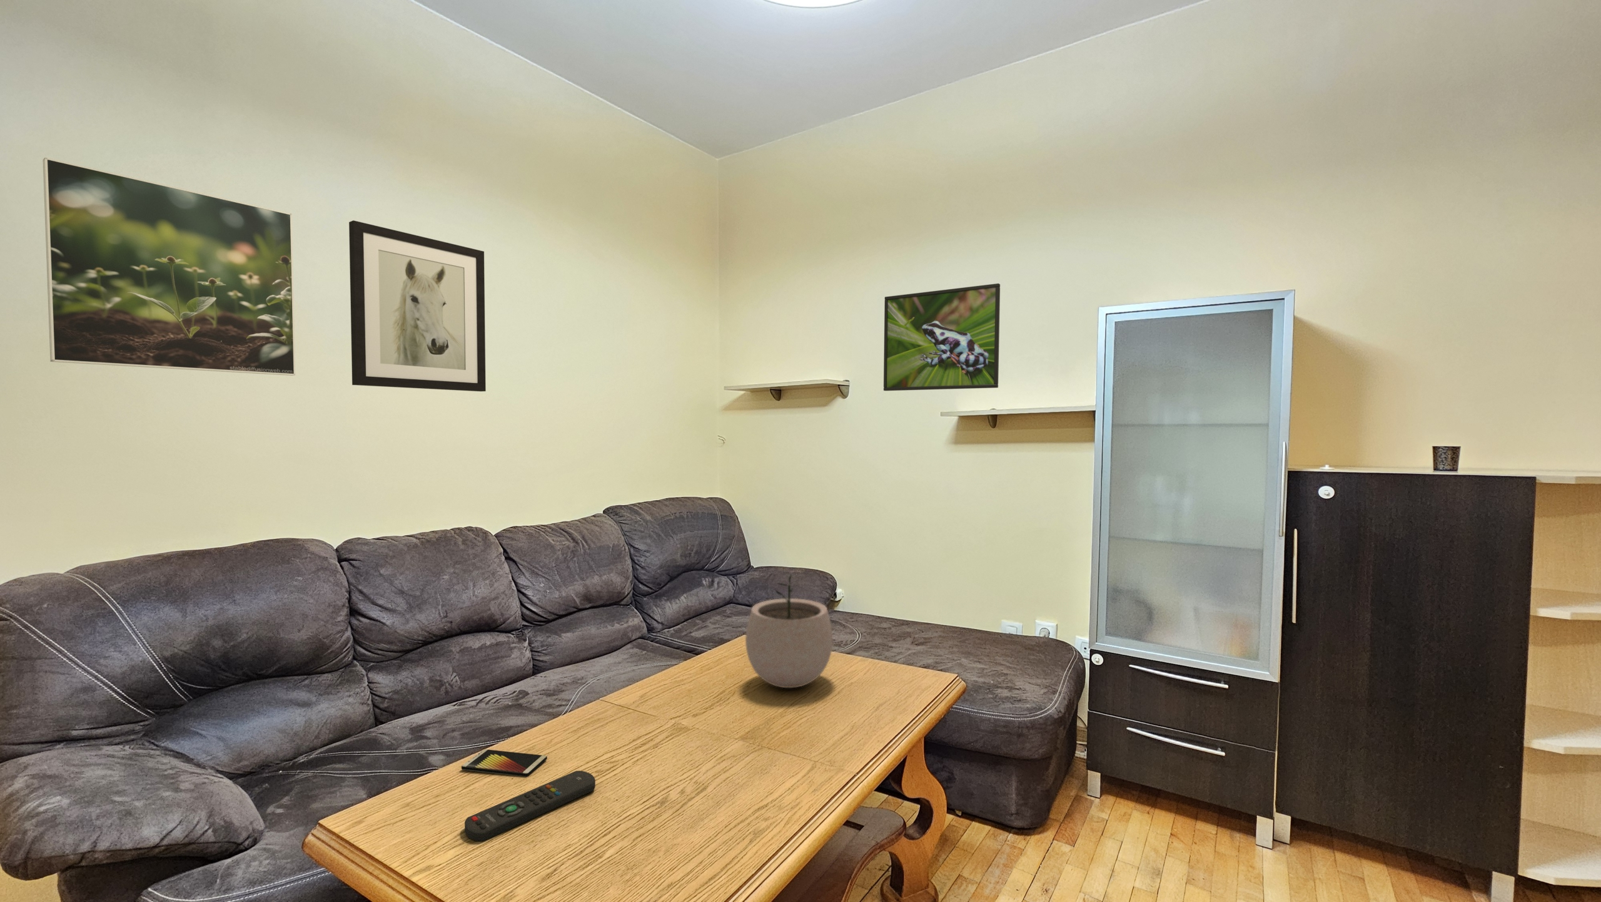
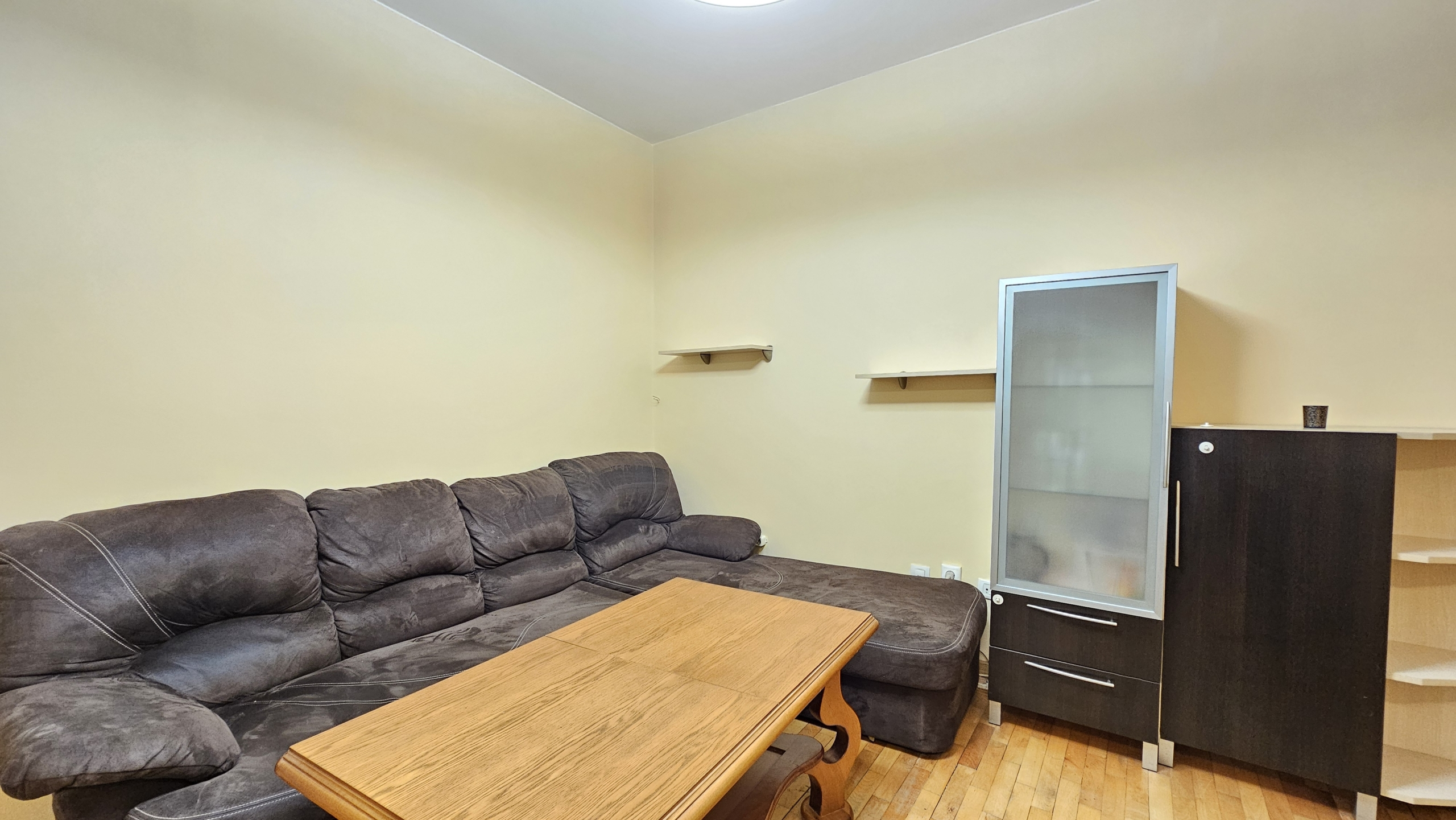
- remote control [464,770,596,842]
- smartphone [461,749,548,778]
- plant pot [744,573,833,689]
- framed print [883,283,1001,392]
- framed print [43,157,296,376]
- wall art [349,220,486,392]
